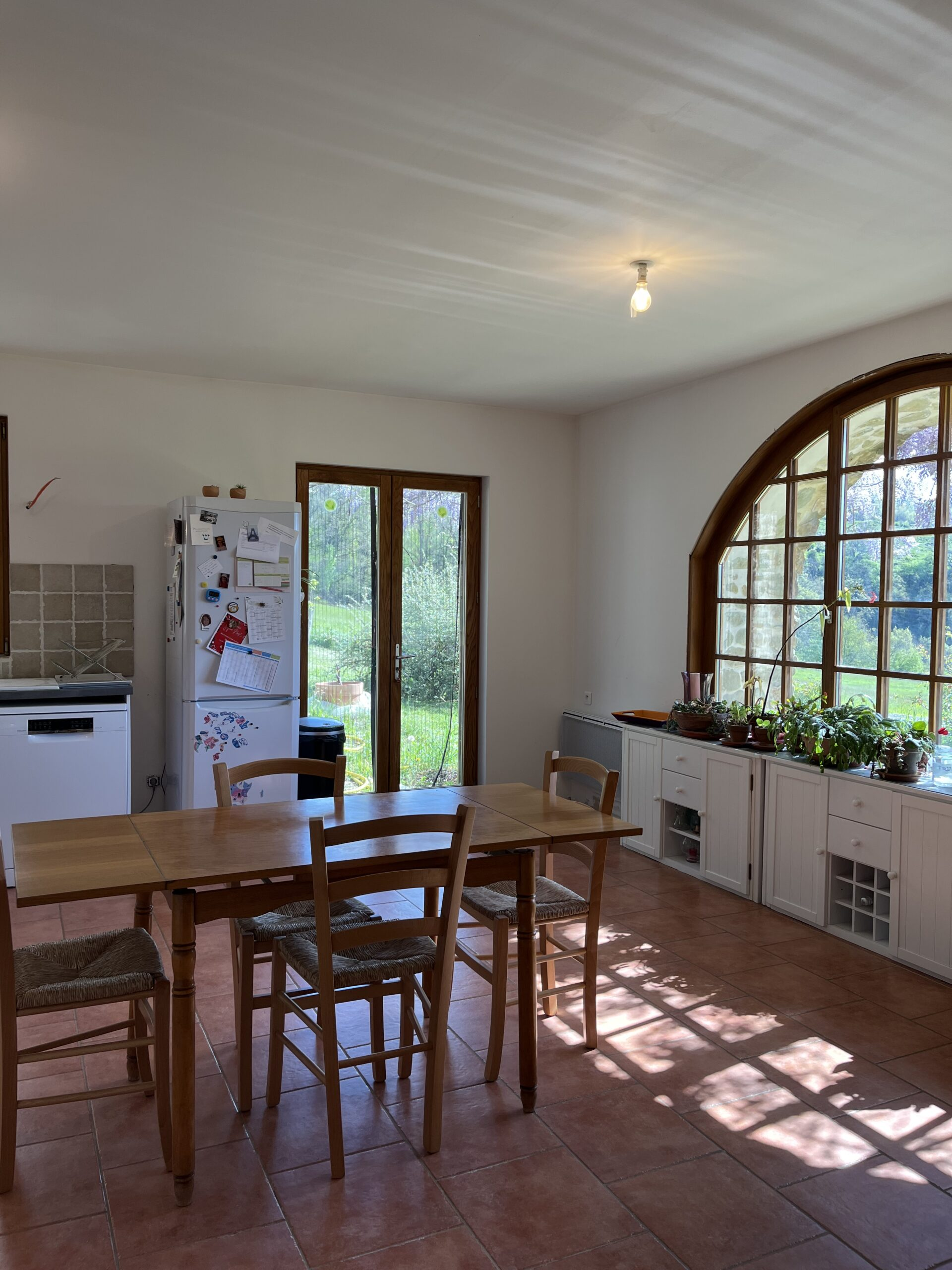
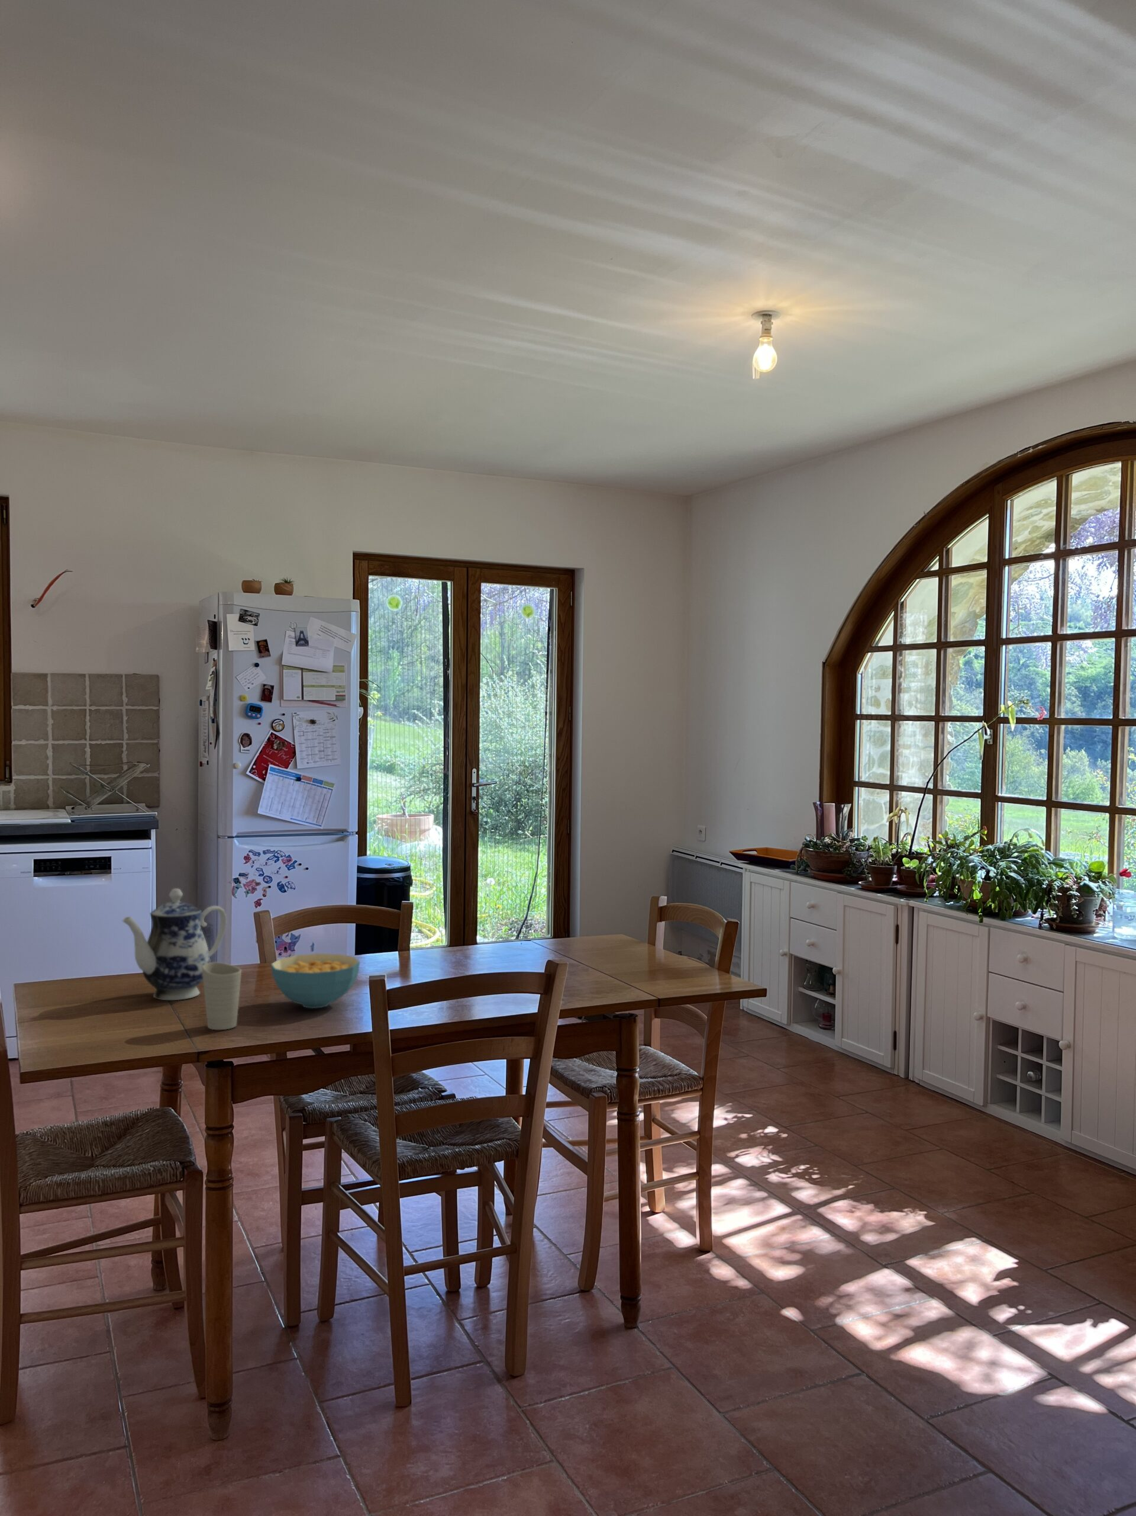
+ teapot [122,888,227,1000]
+ cup [202,962,242,1030]
+ cereal bowl [271,953,360,1009]
